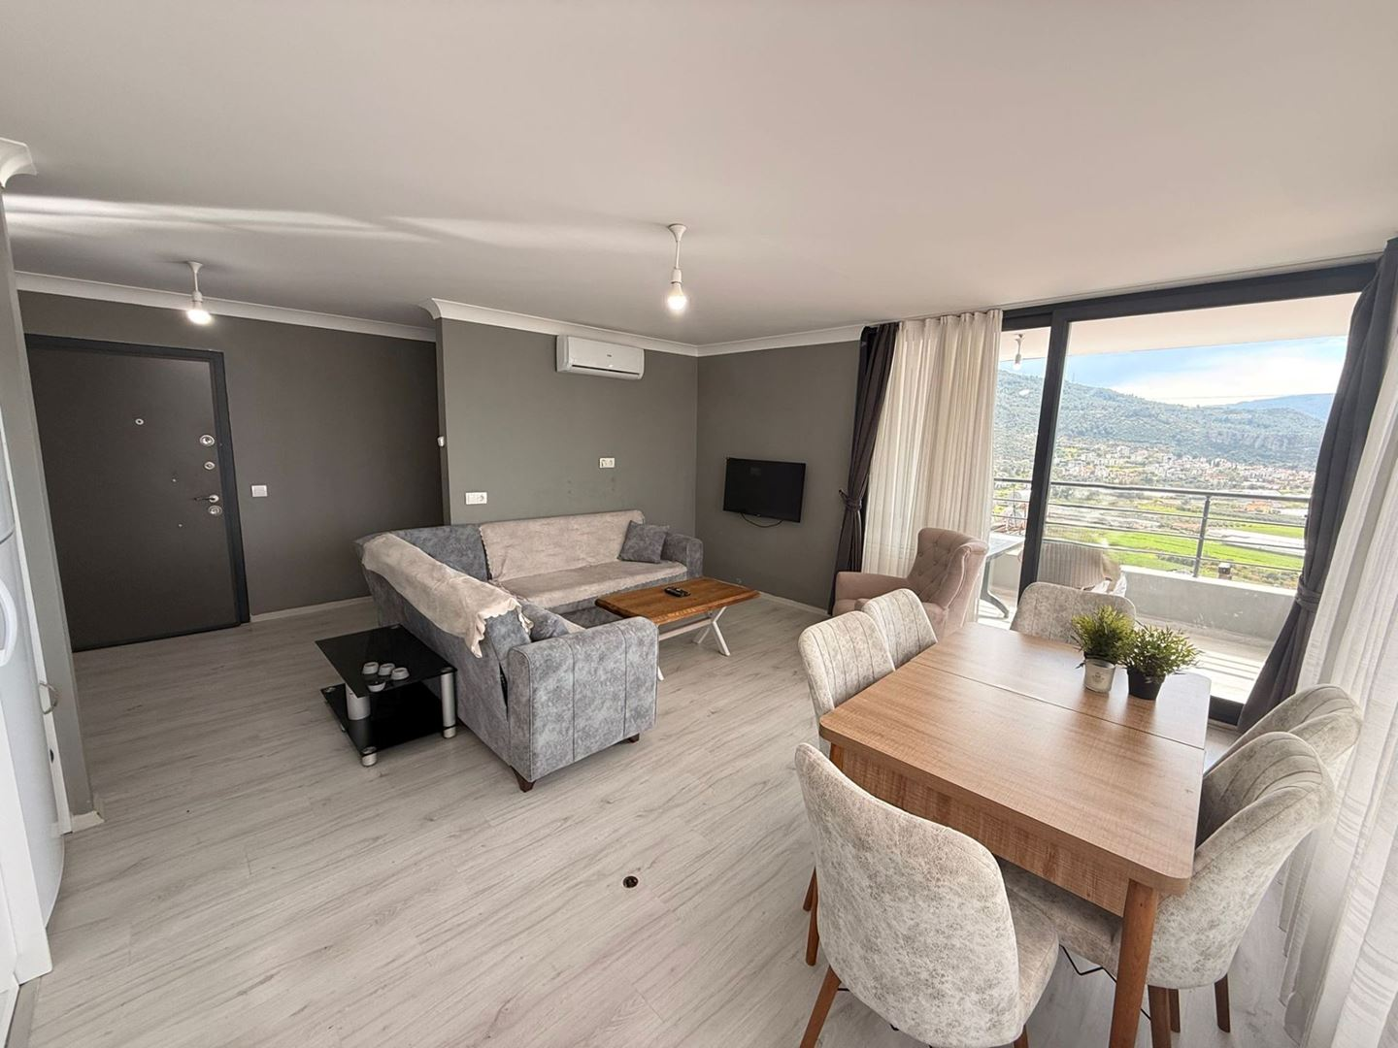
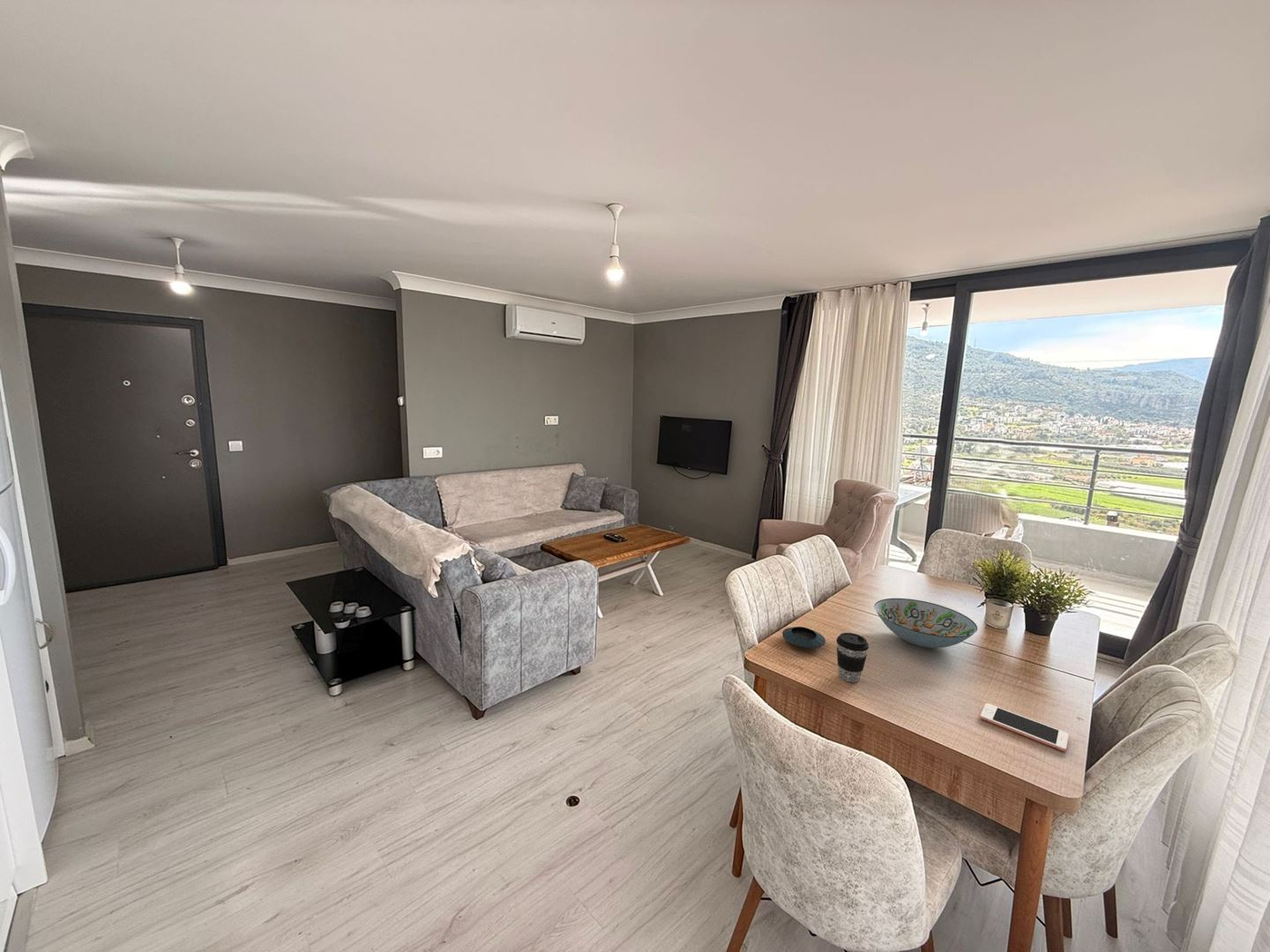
+ saucer [781,626,826,649]
+ coffee cup [835,632,870,683]
+ decorative bowl [873,598,978,649]
+ cell phone [979,703,1070,752]
